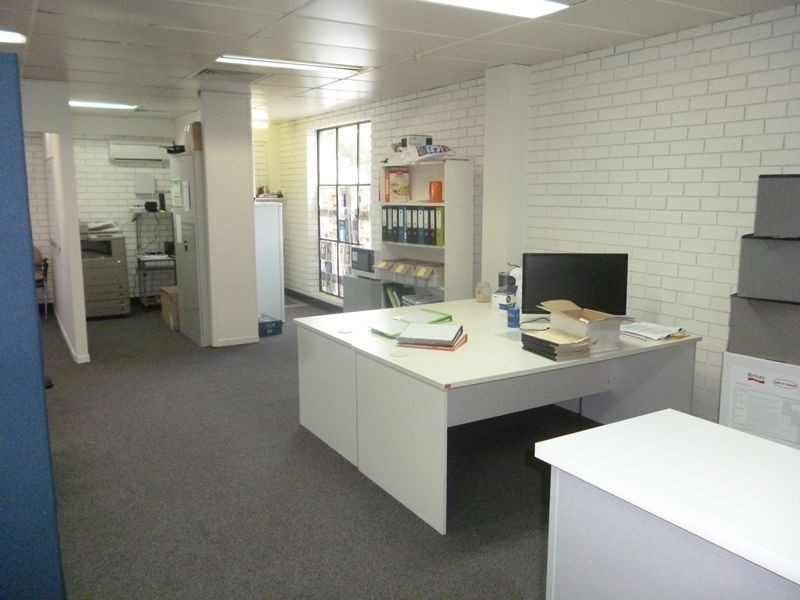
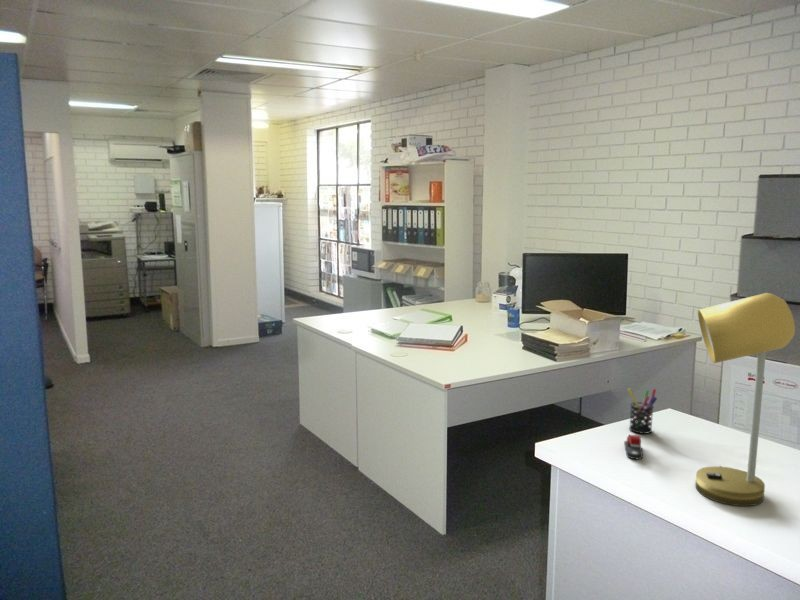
+ desk lamp [695,292,796,507]
+ stapler [623,434,644,460]
+ pen holder [627,388,658,435]
